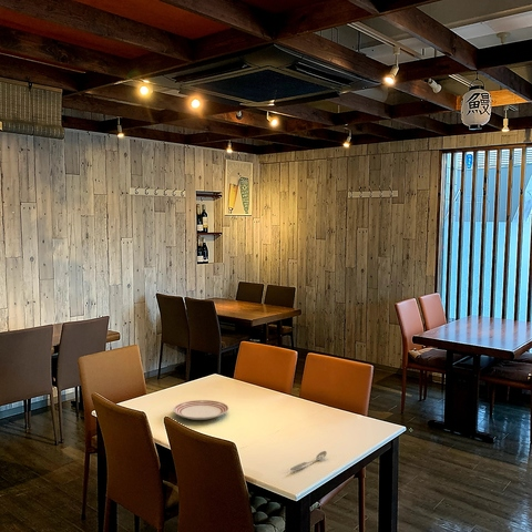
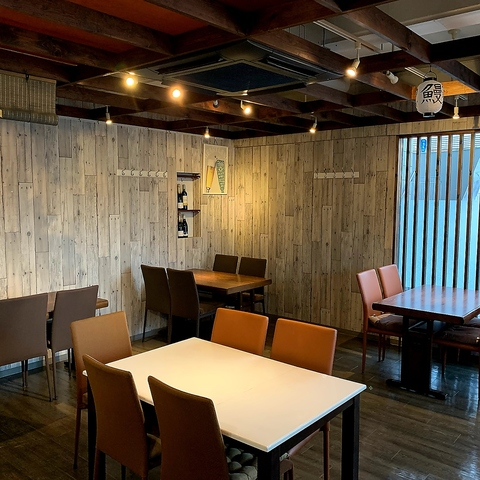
- dinner plate [172,399,231,421]
- spoon [289,450,328,471]
